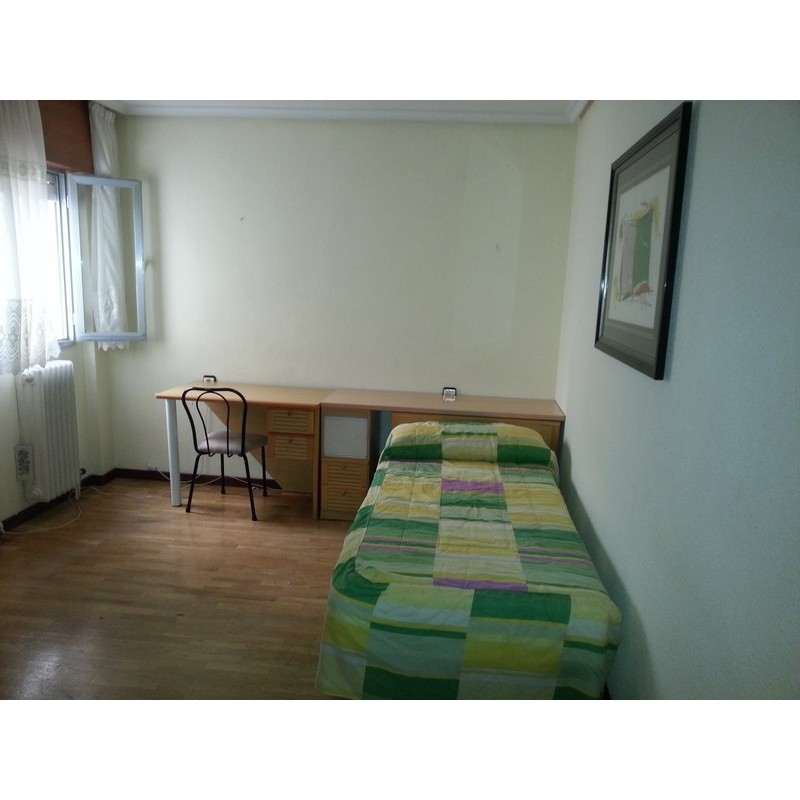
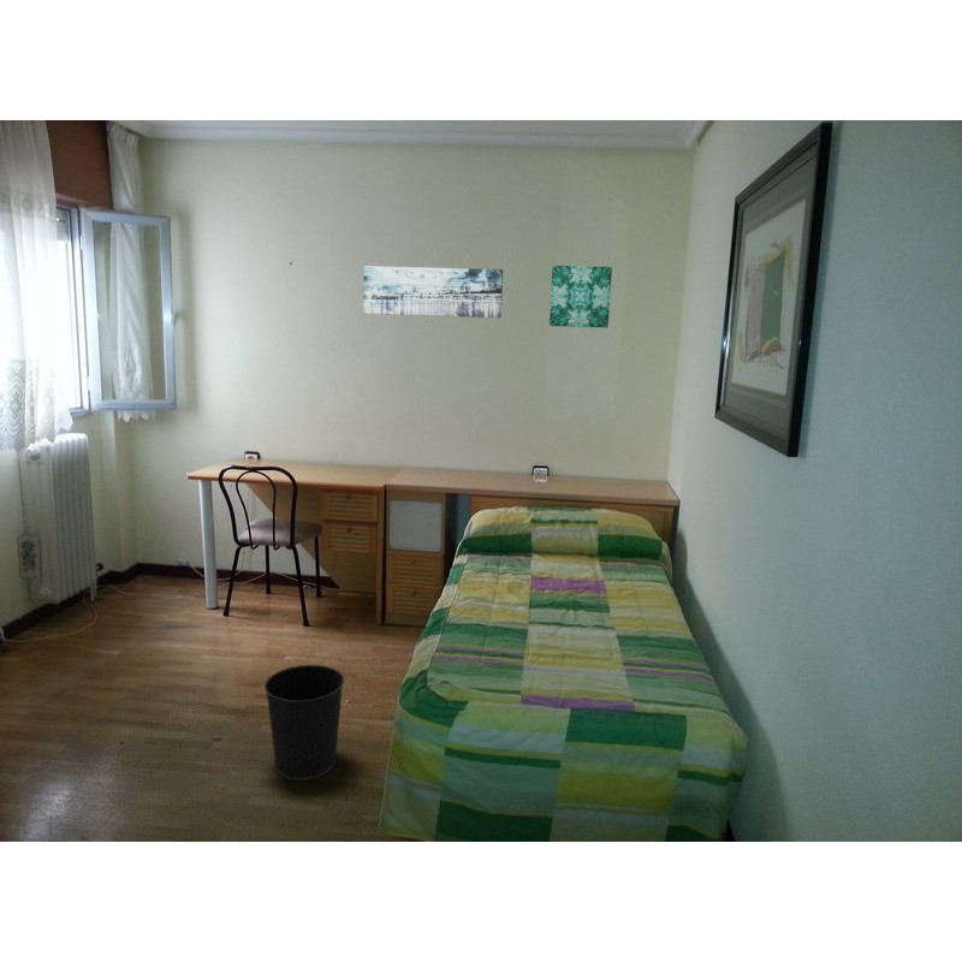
+ wall art [363,265,504,319]
+ wall art [548,265,613,329]
+ wastebasket [263,664,345,782]
